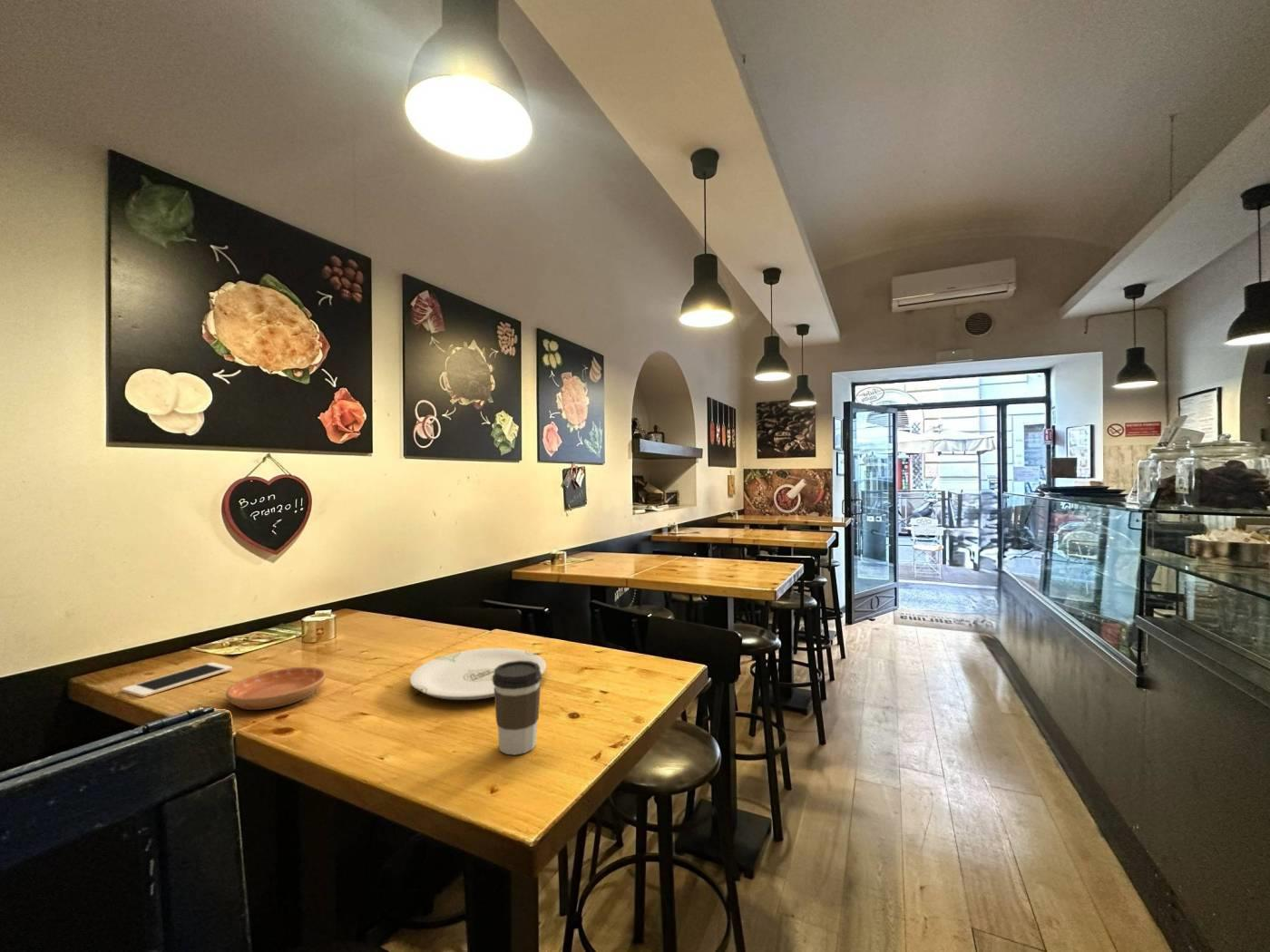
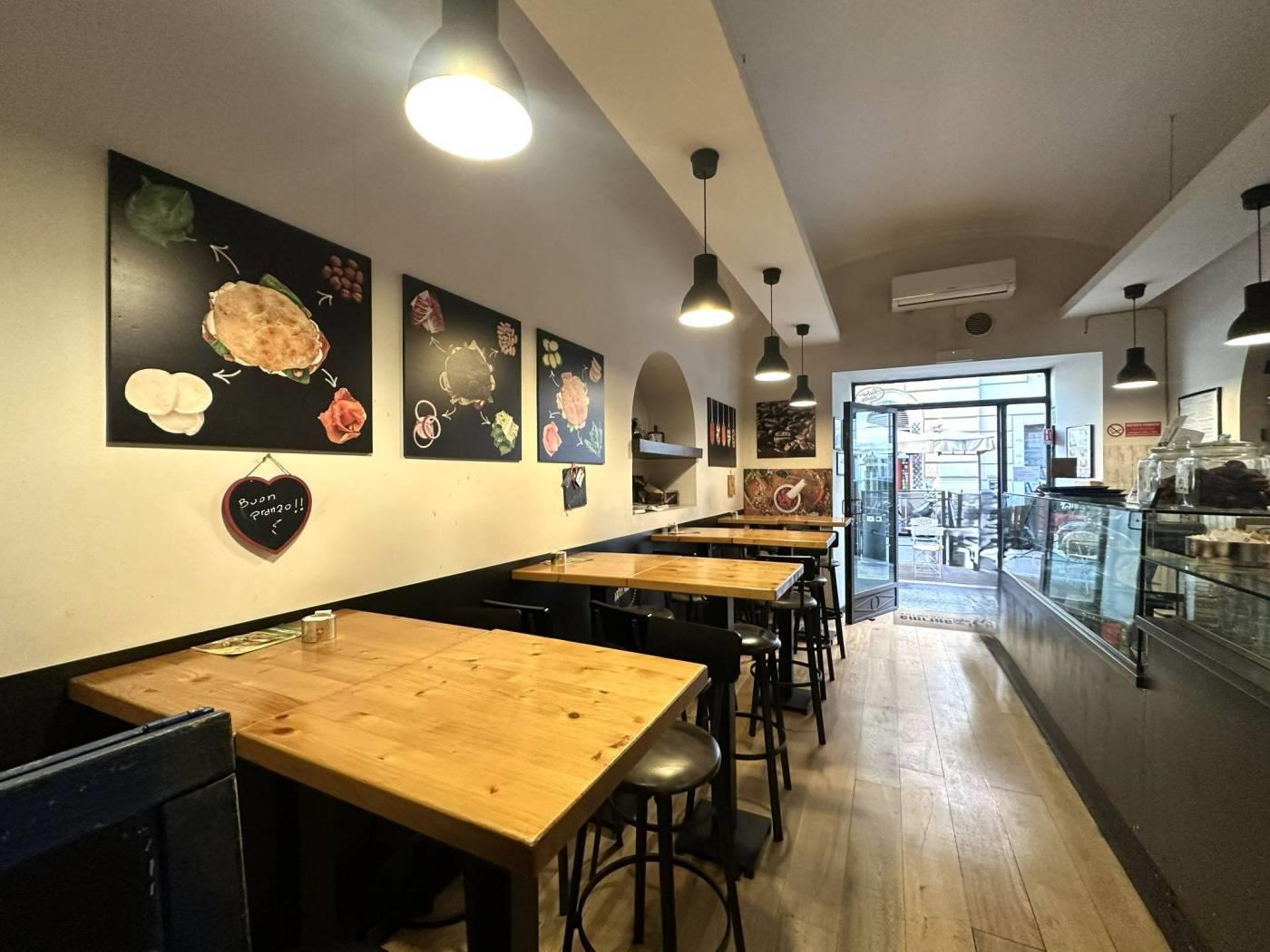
- saucer [225,666,327,711]
- coffee cup [493,661,542,755]
- cell phone [121,662,233,698]
- plate [409,647,547,701]
